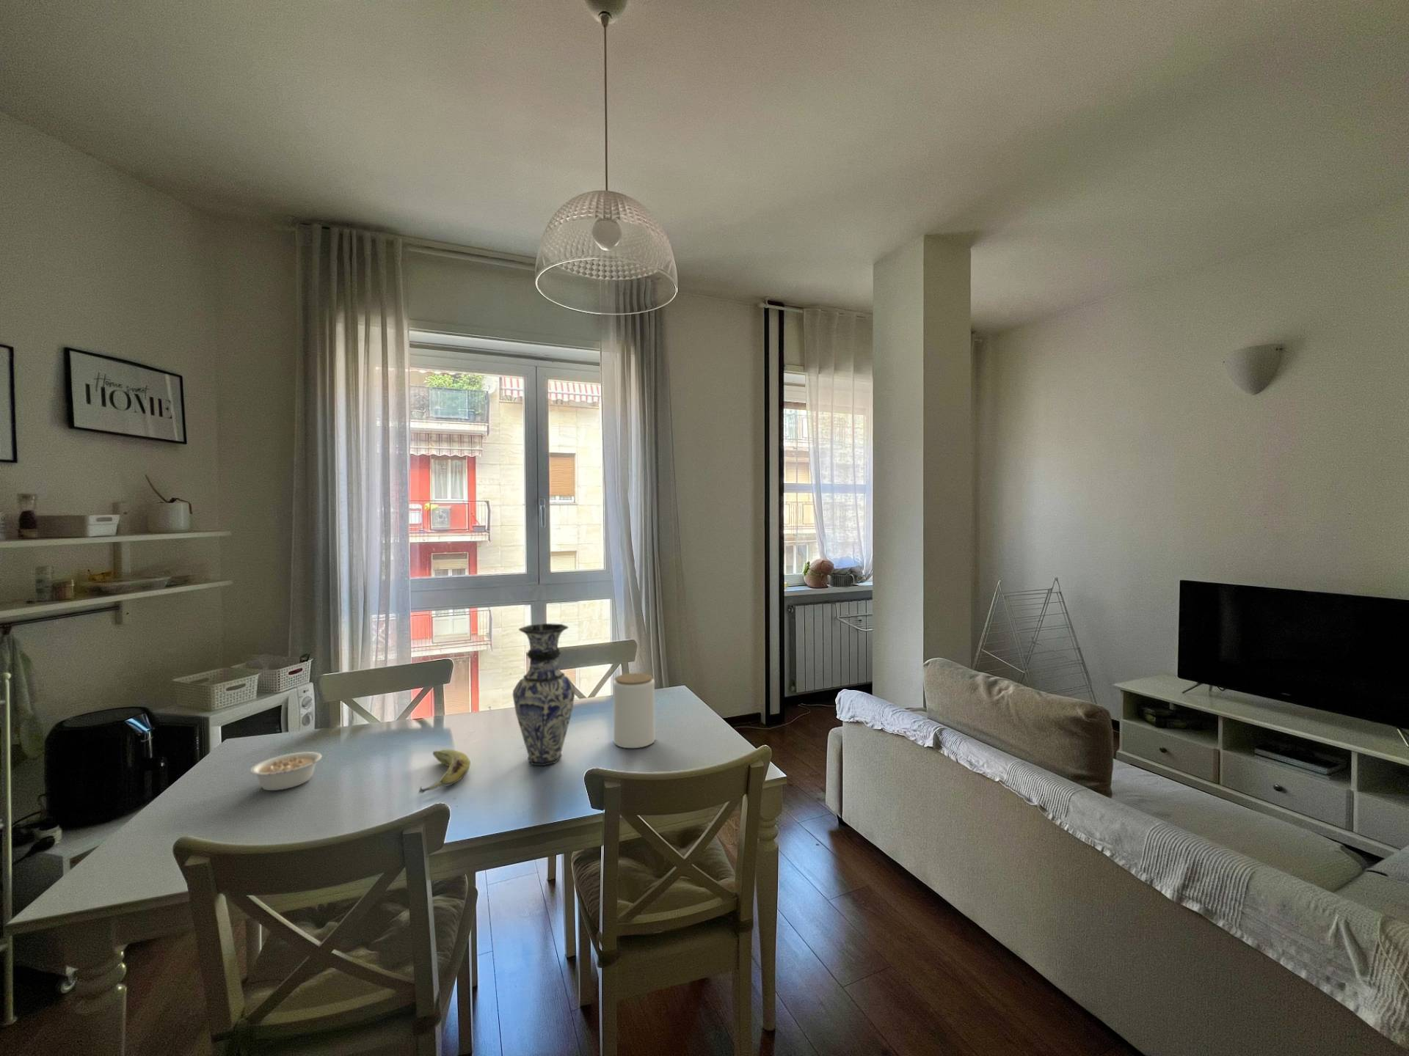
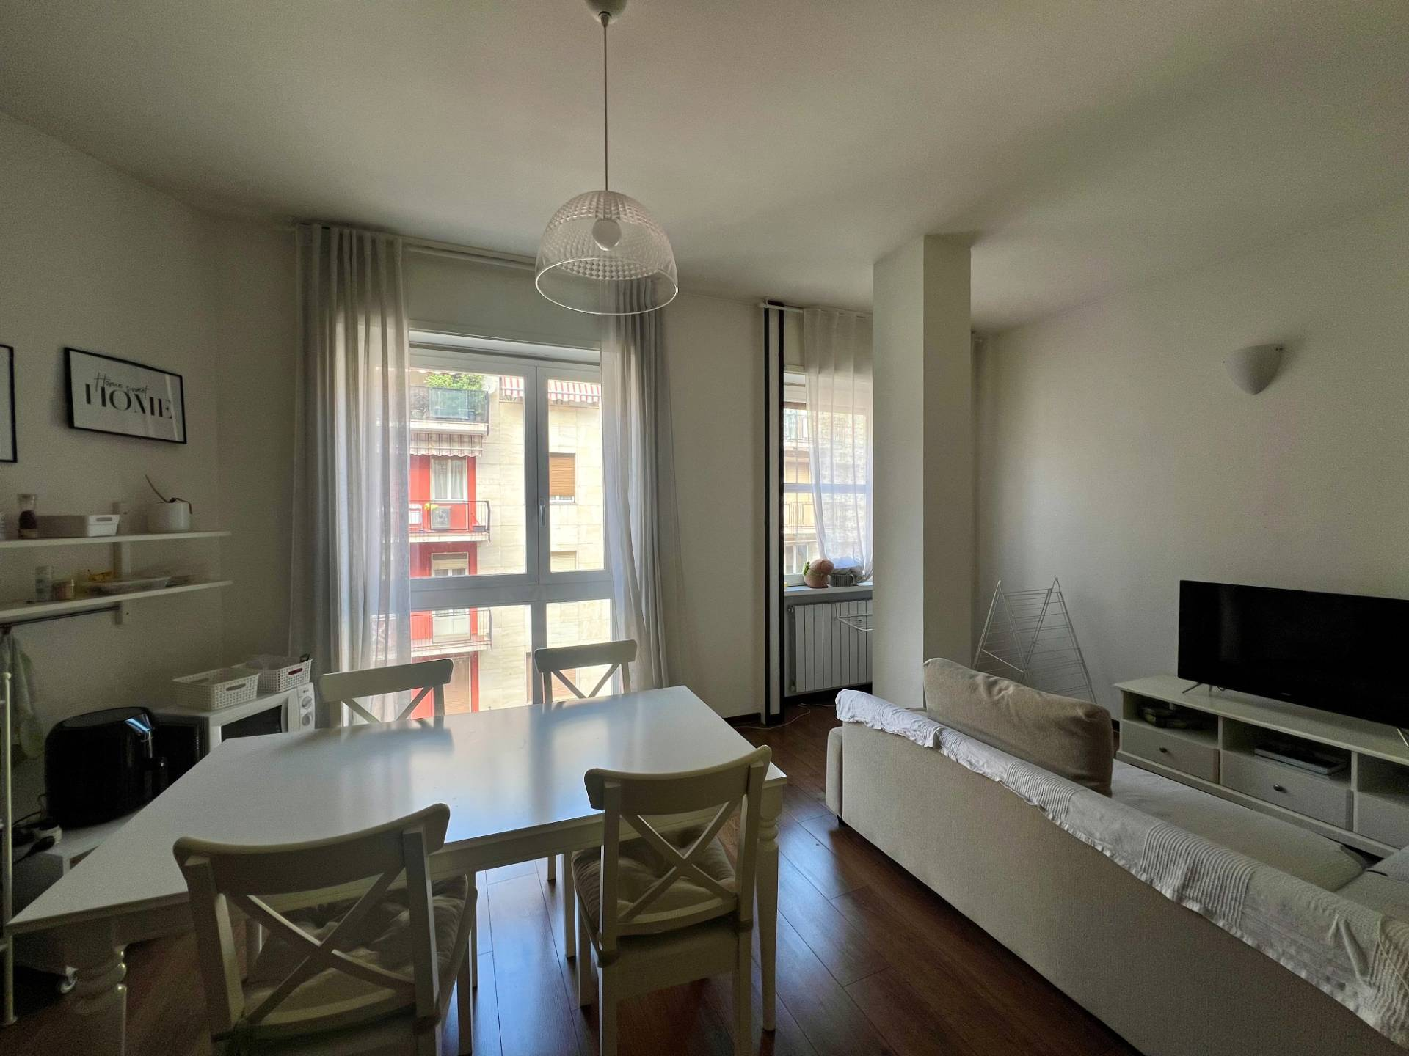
- legume [250,751,328,791]
- jar [612,672,656,749]
- vase [511,622,576,766]
- fruit [417,749,472,794]
